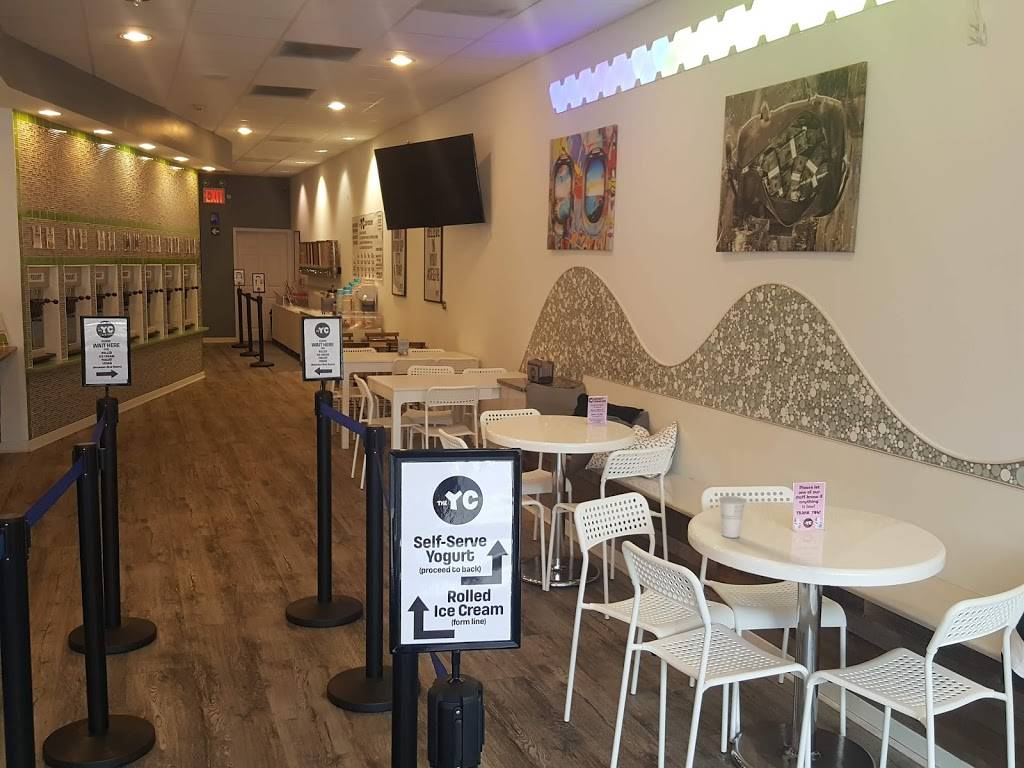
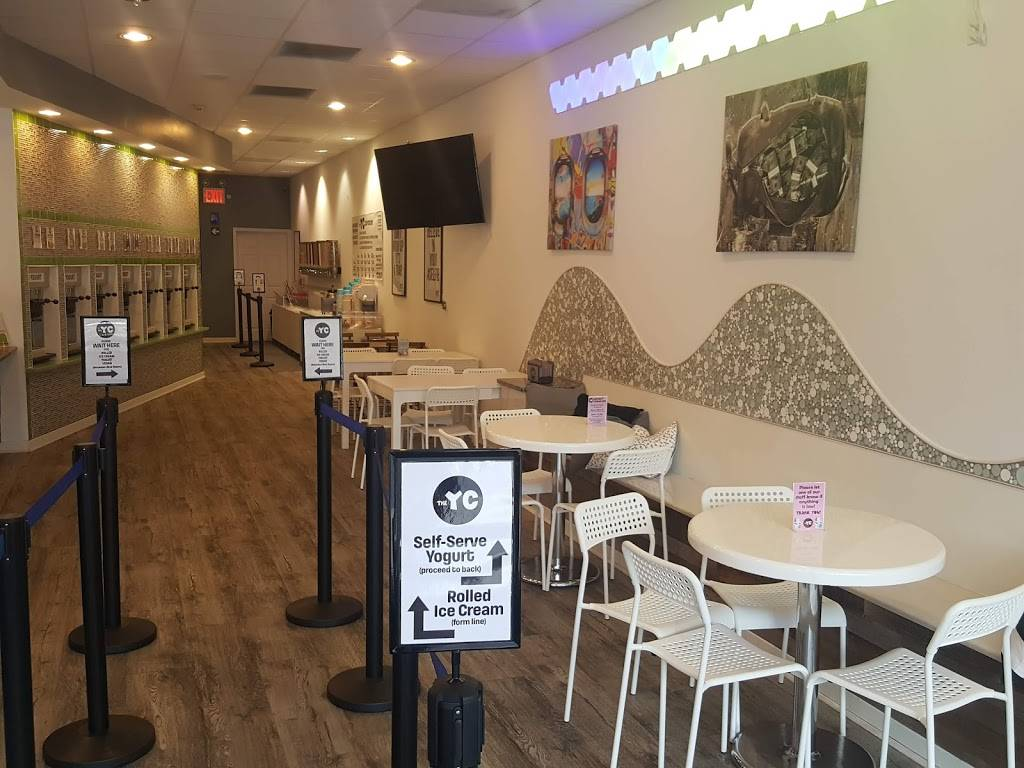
- cup [718,495,747,539]
